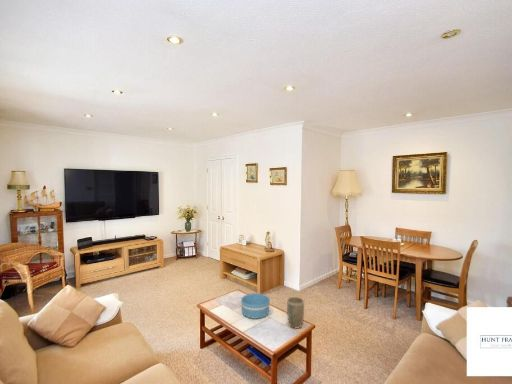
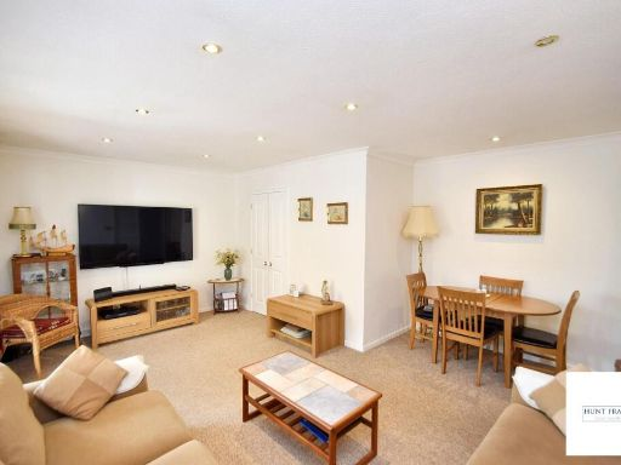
- plant pot [286,296,305,329]
- bowl [240,292,271,320]
